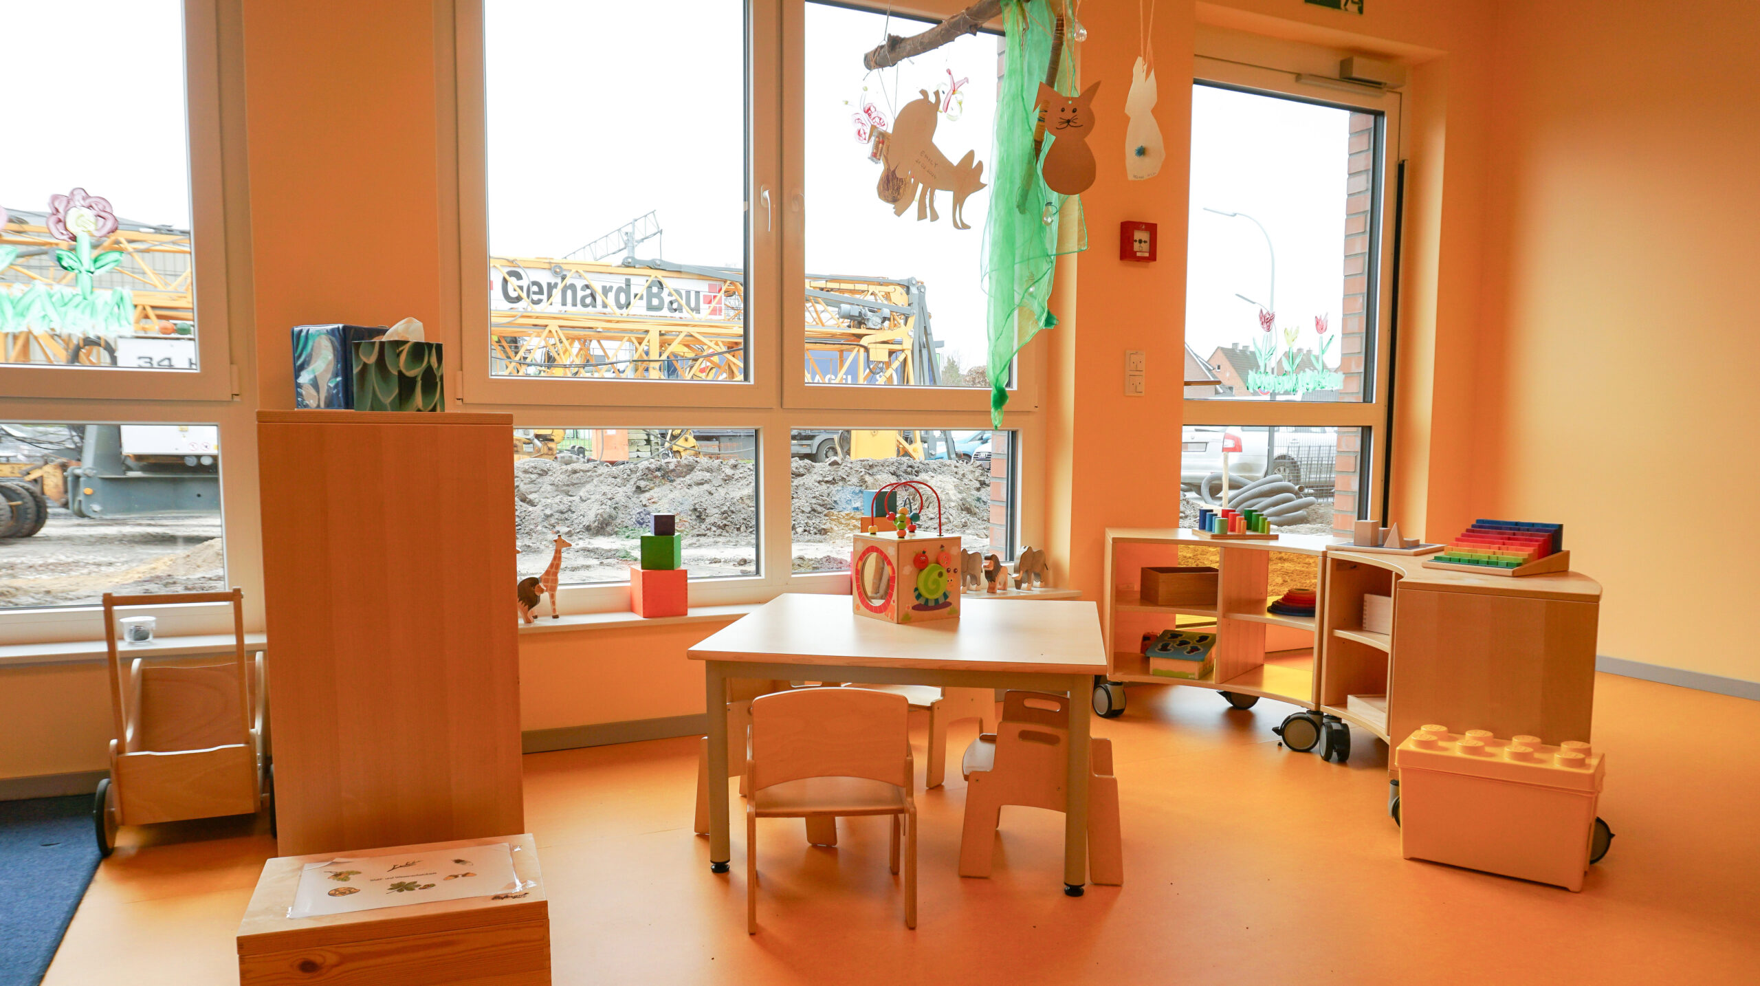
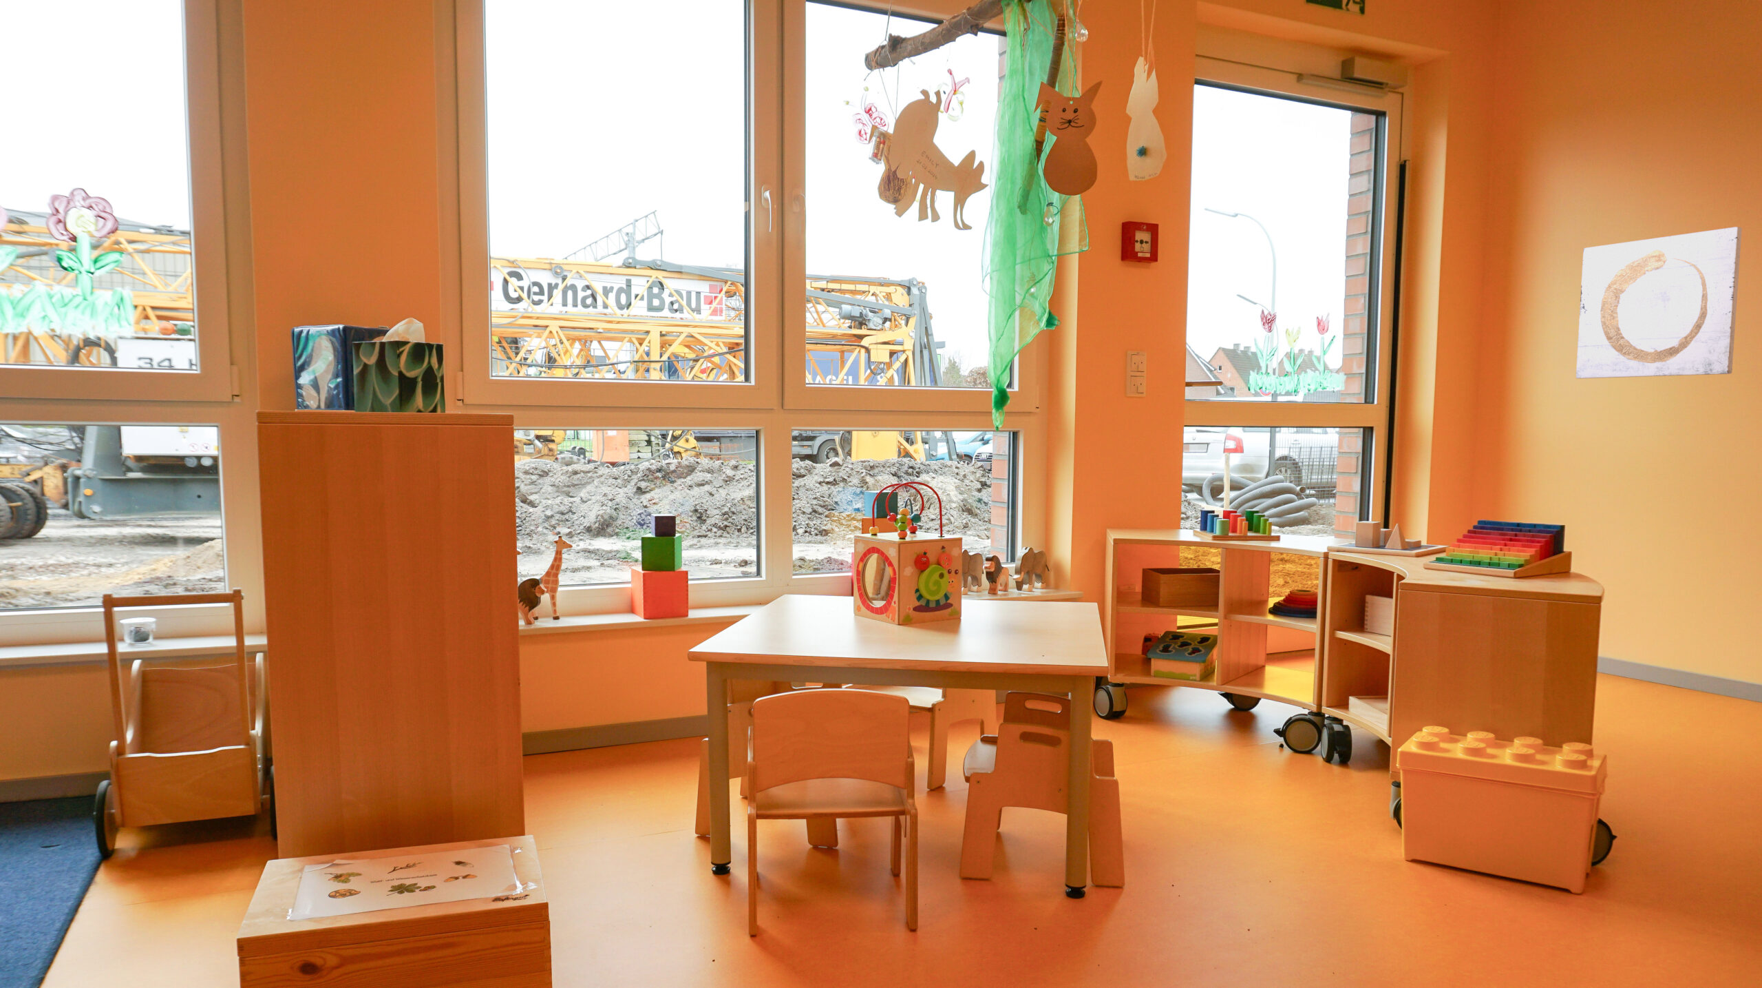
+ wall art [1576,226,1743,379]
